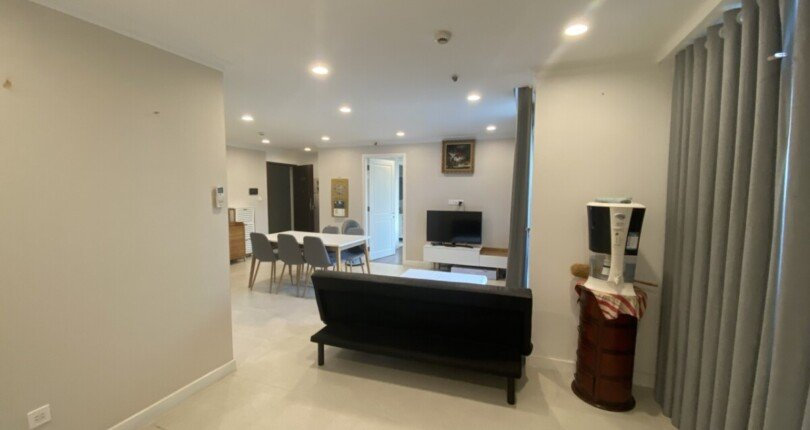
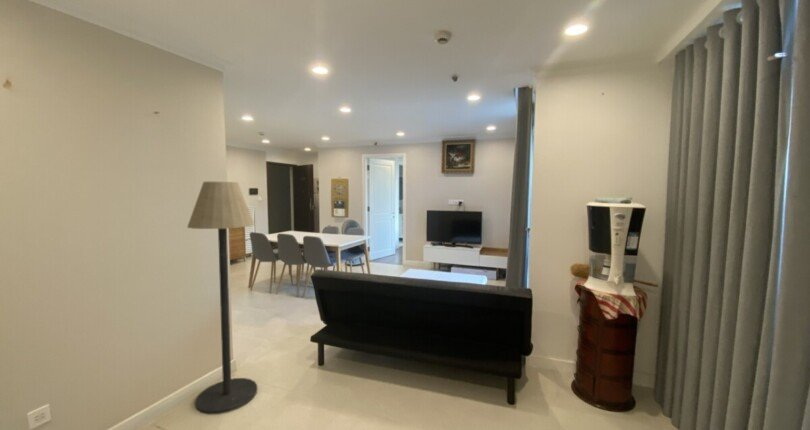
+ floor lamp [186,181,258,416]
